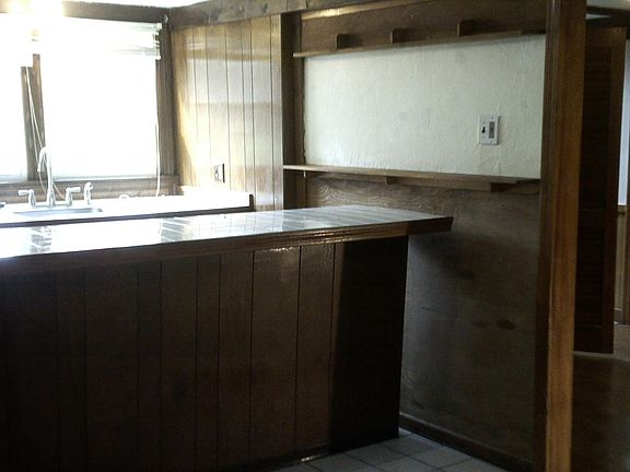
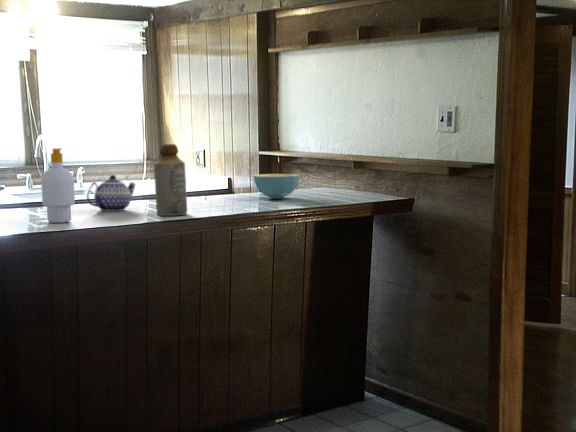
+ soap bottle [40,147,76,224]
+ teapot [86,174,136,212]
+ bottle [153,143,188,217]
+ cereal bowl [253,173,300,200]
